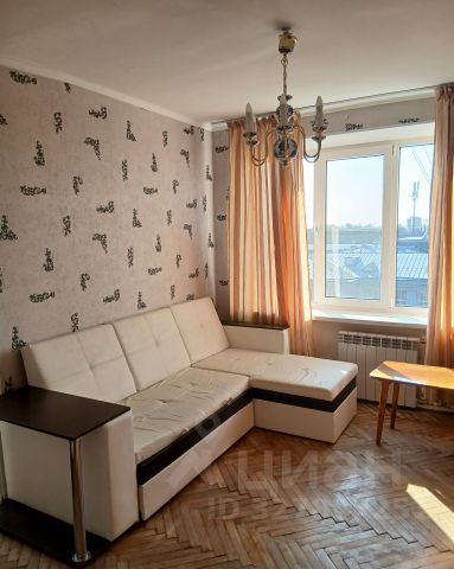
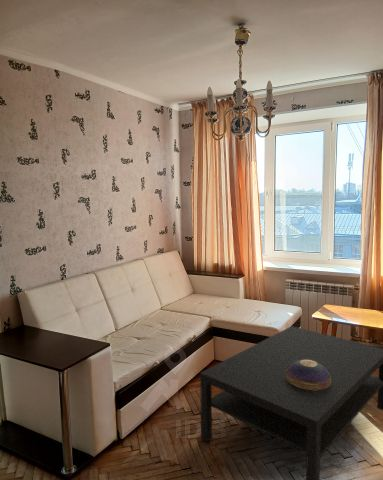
+ coffee table [199,325,383,480]
+ decorative bowl [286,360,331,390]
